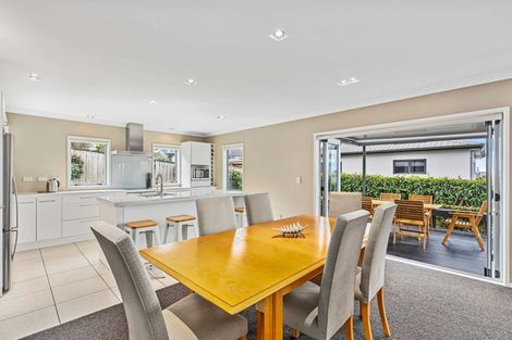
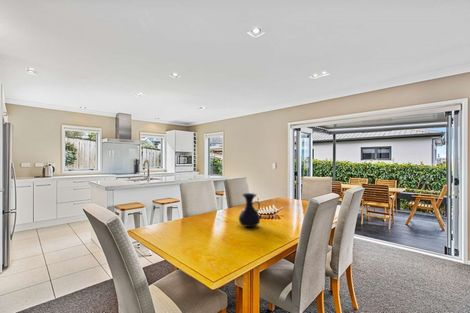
+ vase [238,192,261,228]
